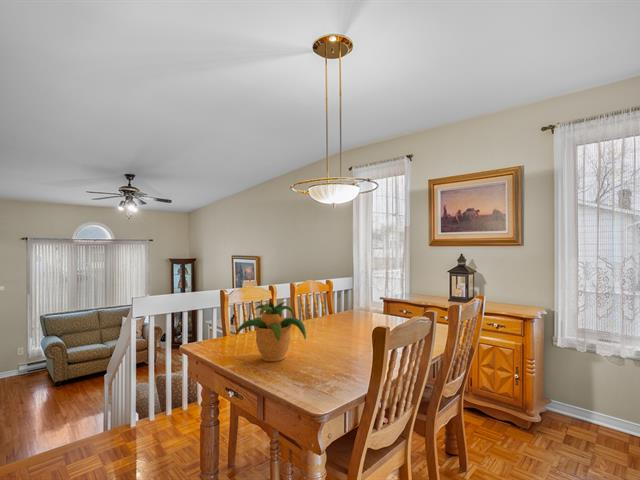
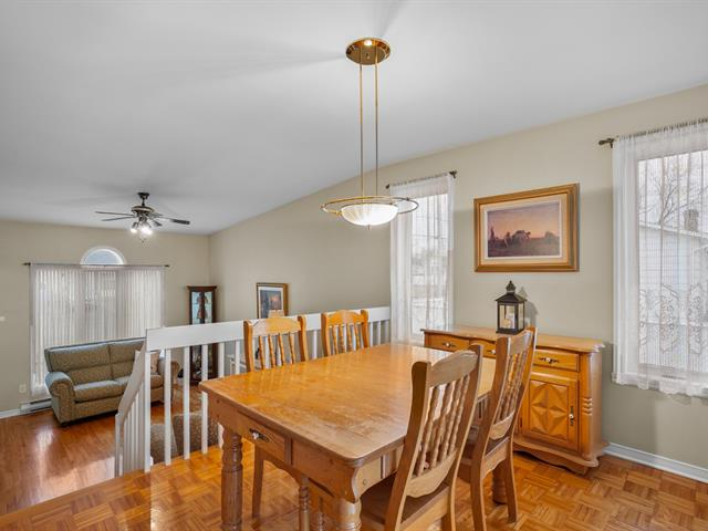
- potted plant [235,301,307,362]
